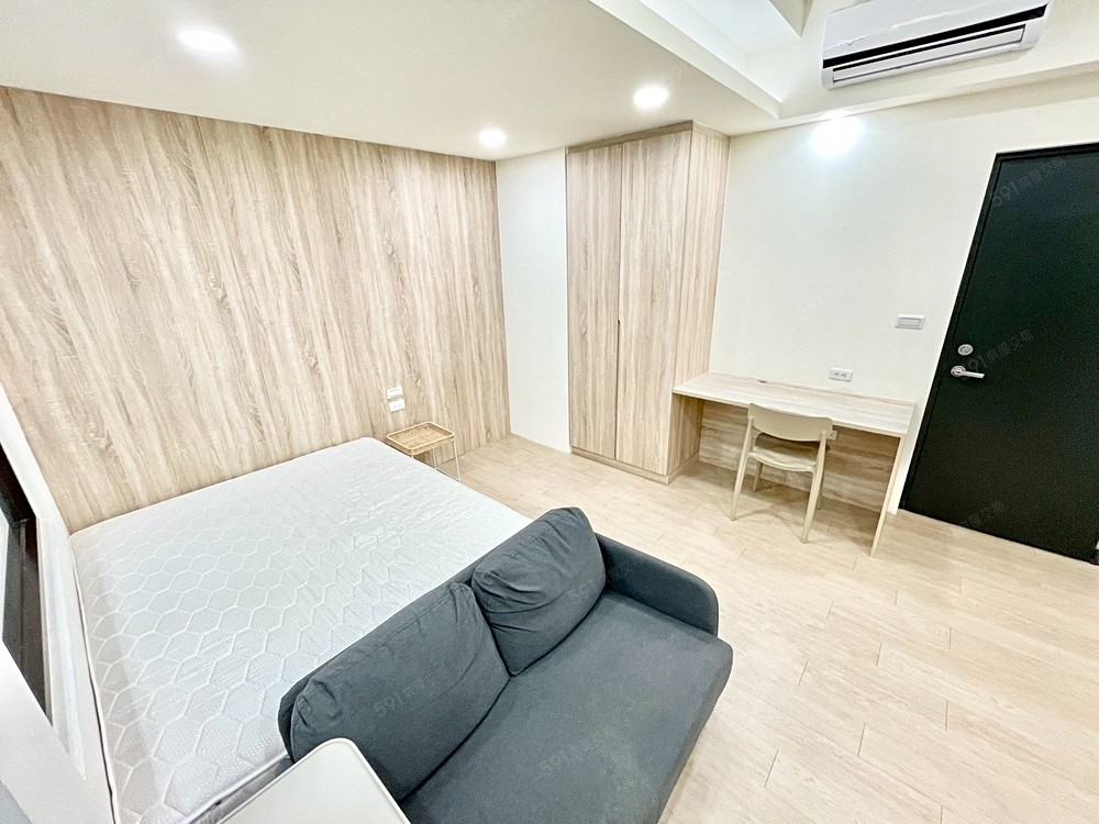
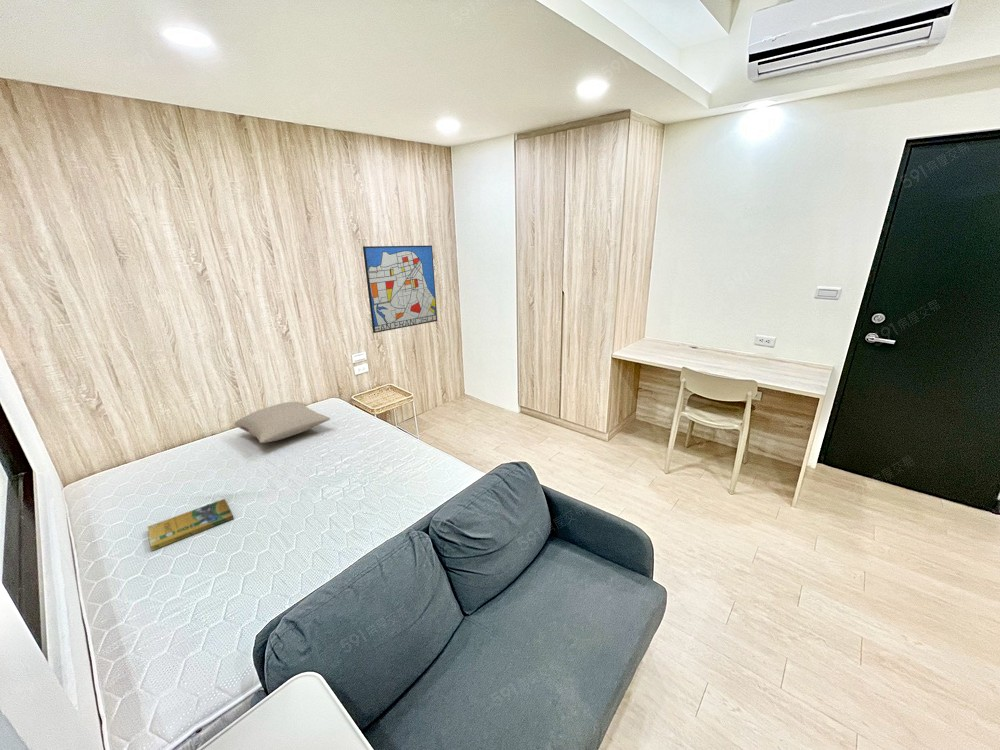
+ wall art [362,245,438,334]
+ booklet [147,498,235,552]
+ pillow [233,401,331,444]
